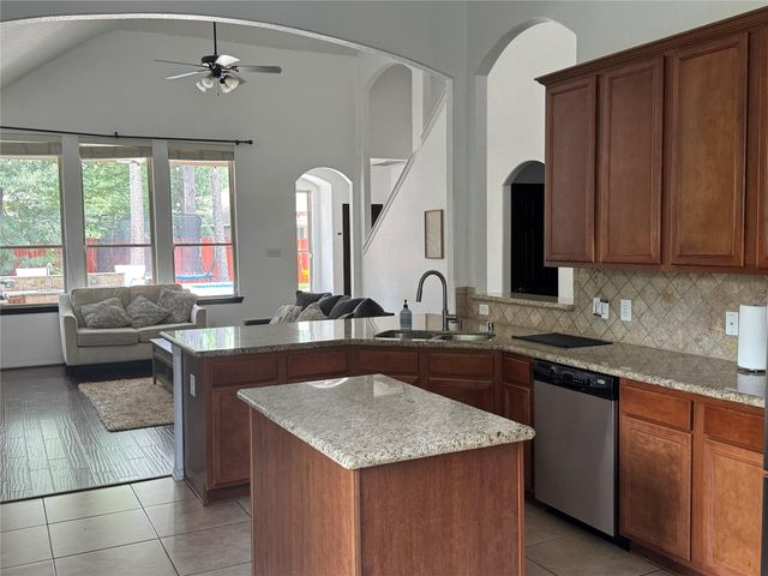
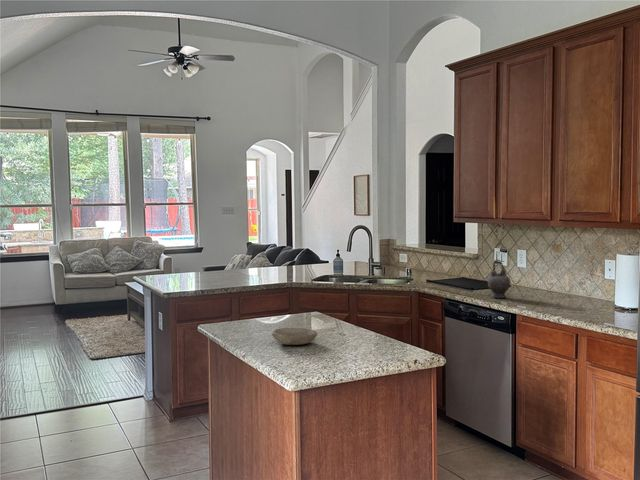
+ bowl [271,327,318,346]
+ teapot [487,258,511,299]
